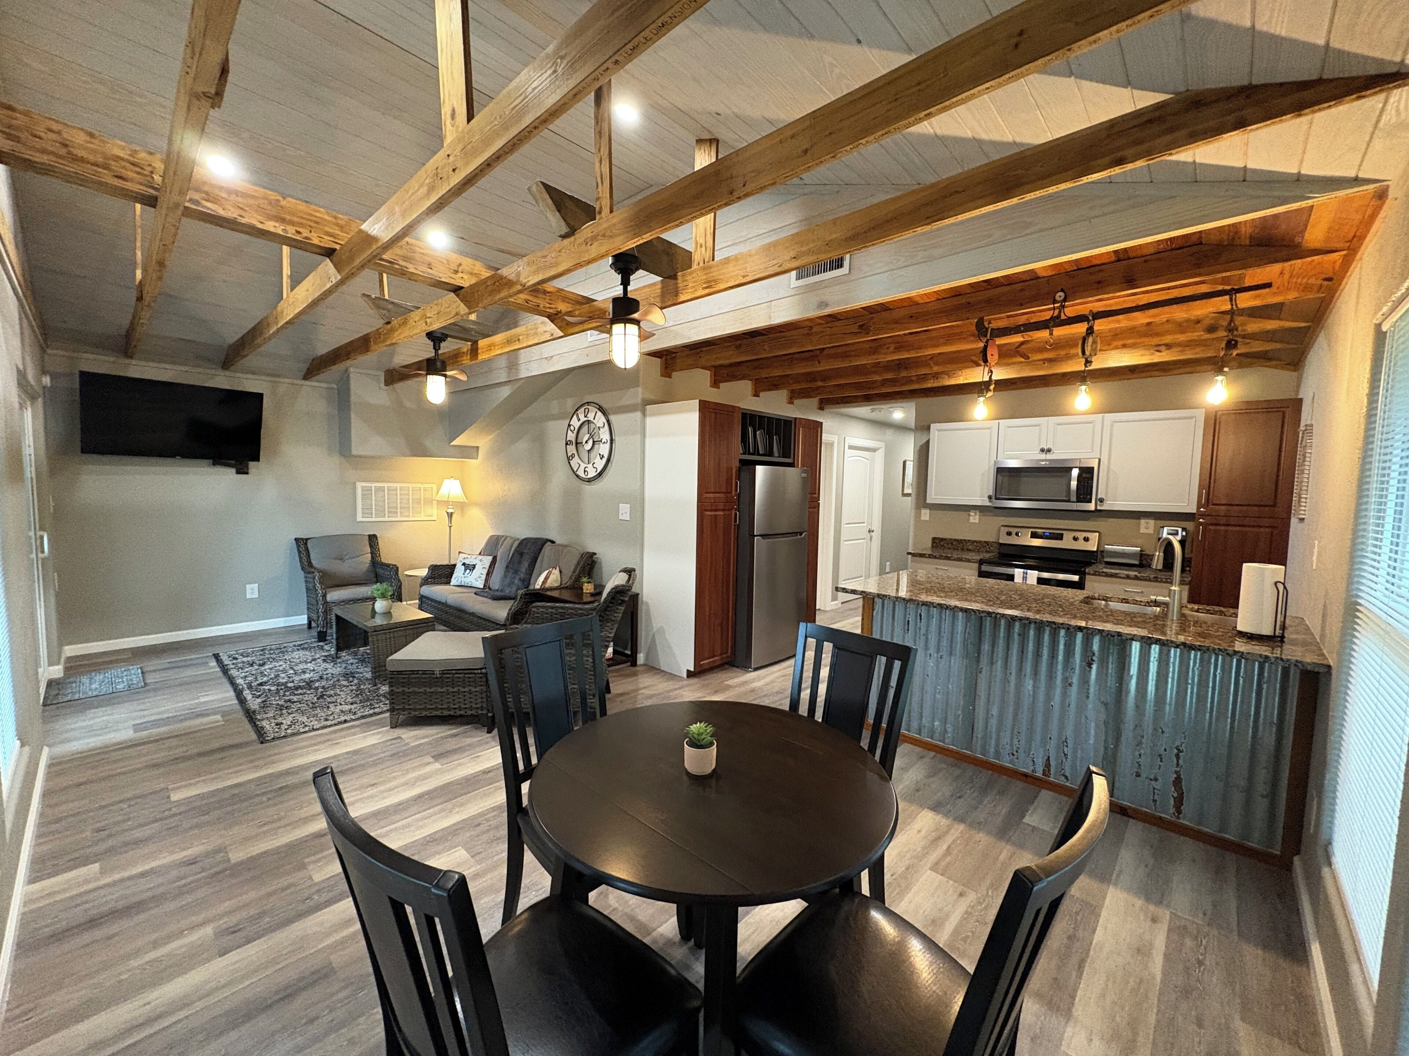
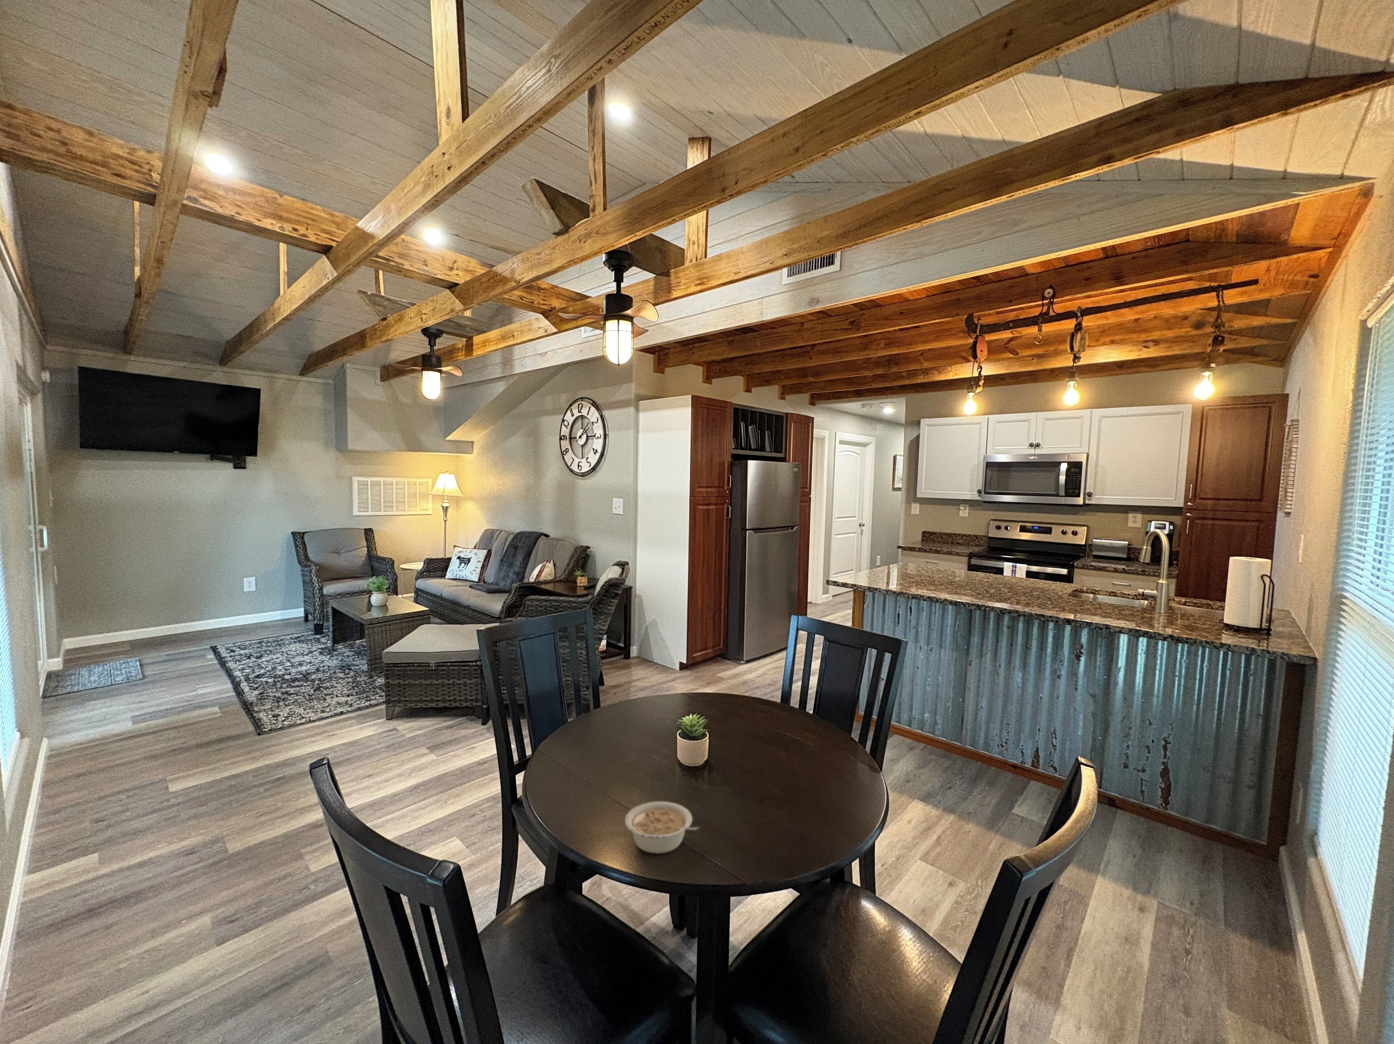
+ legume [625,802,700,853]
